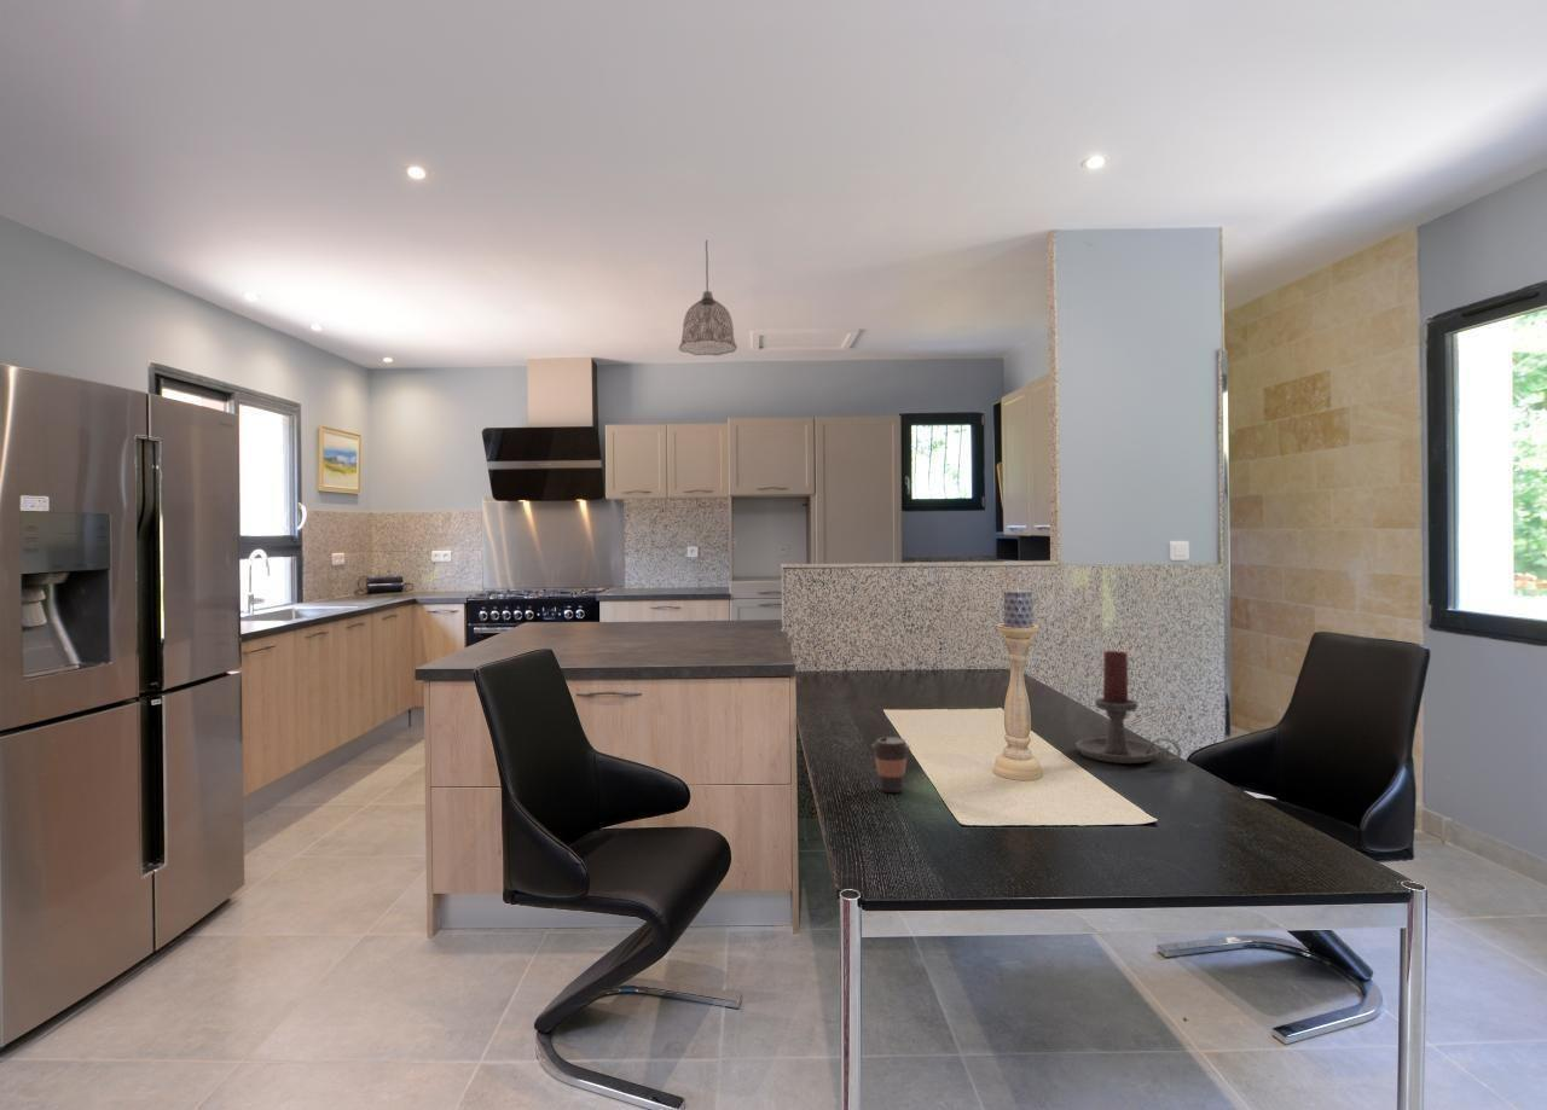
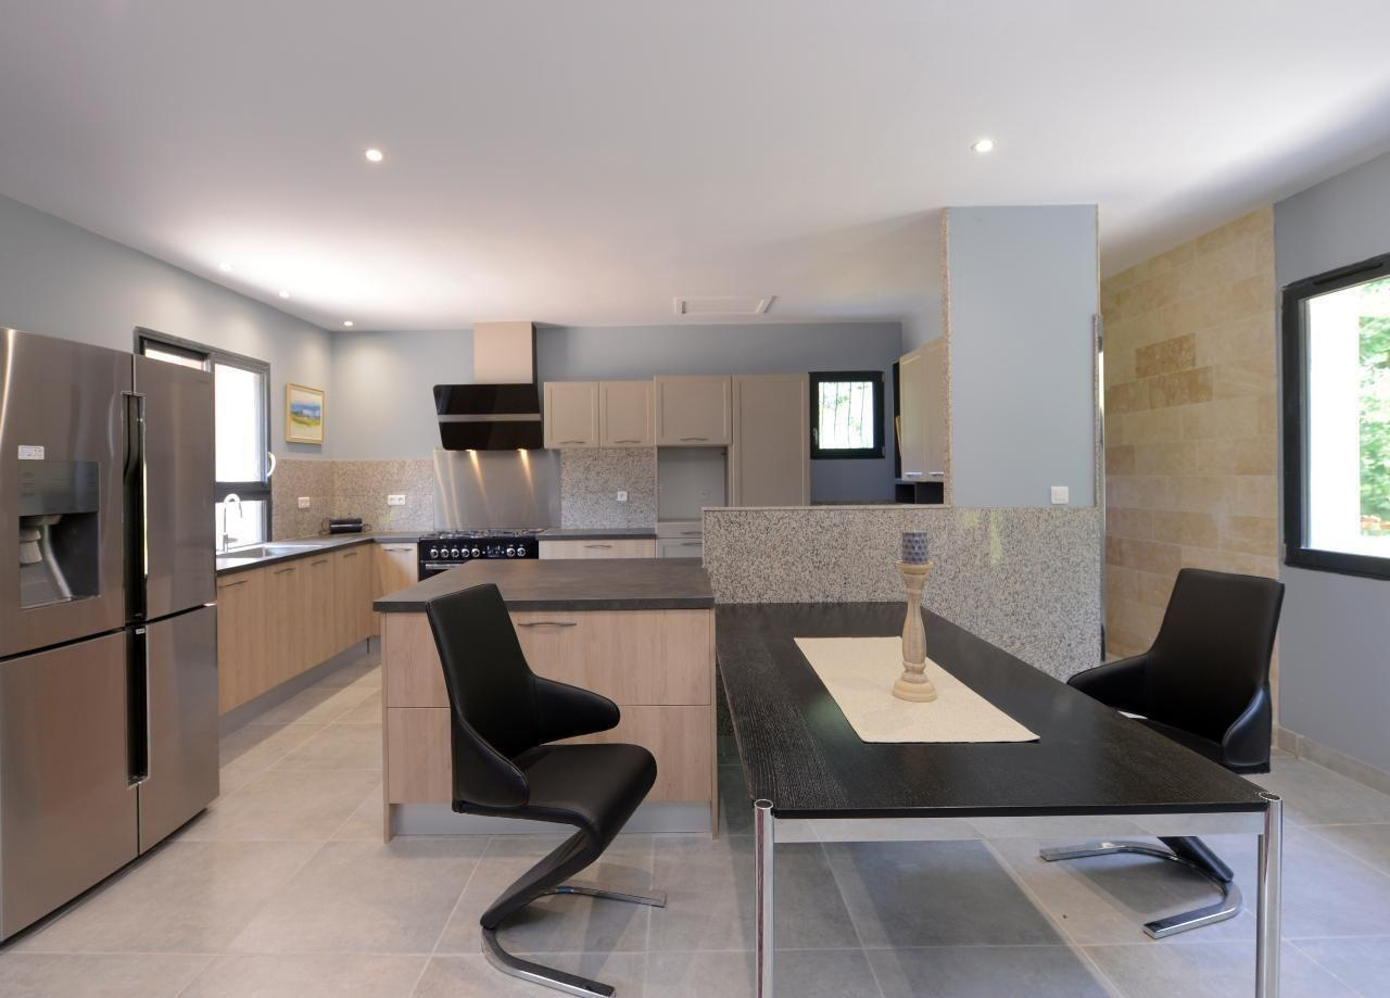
- candle holder [1074,649,1182,765]
- pendant lamp [678,239,738,356]
- coffee cup [870,736,911,794]
